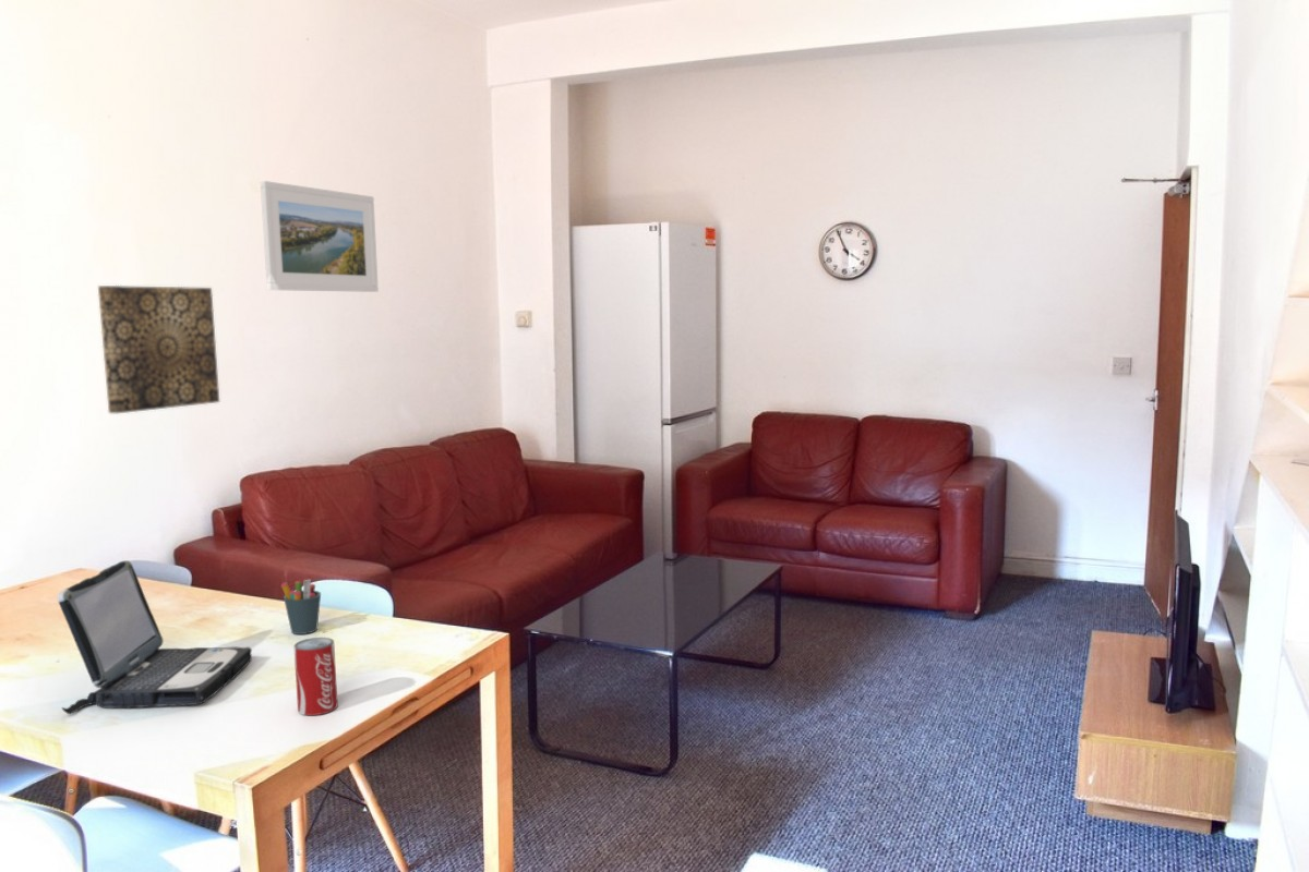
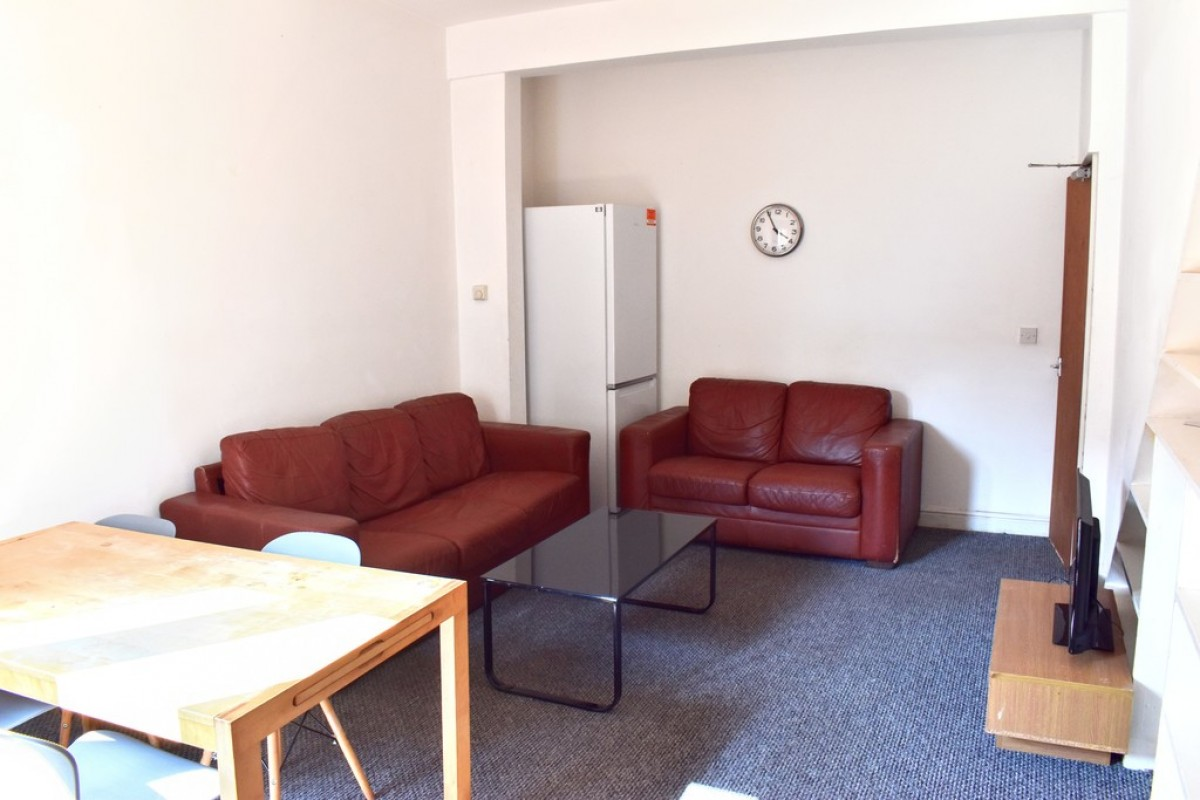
- beverage can [292,637,338,716]
- pen holder [280,579,322,635]
- laptop [57,559,253,715]
- wall art [97,284,220,414]
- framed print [260,180,380,293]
